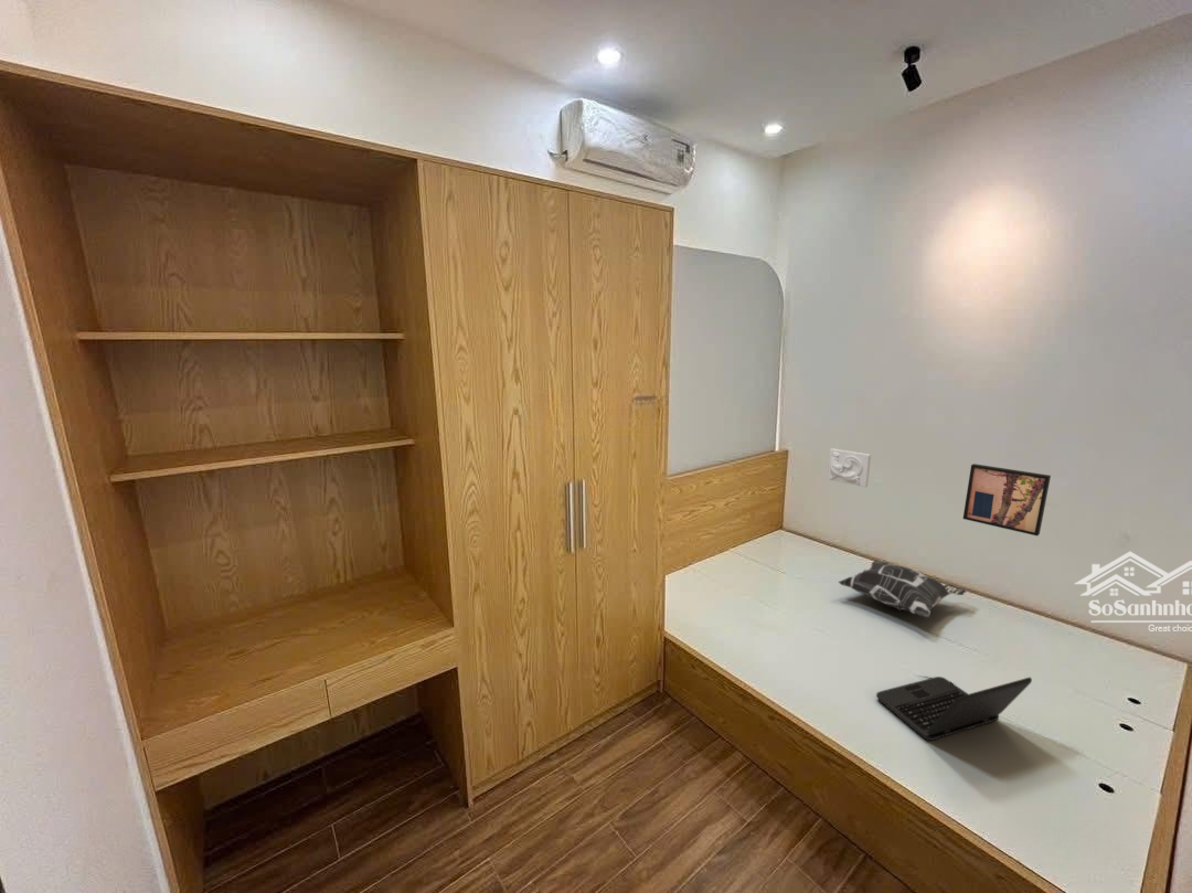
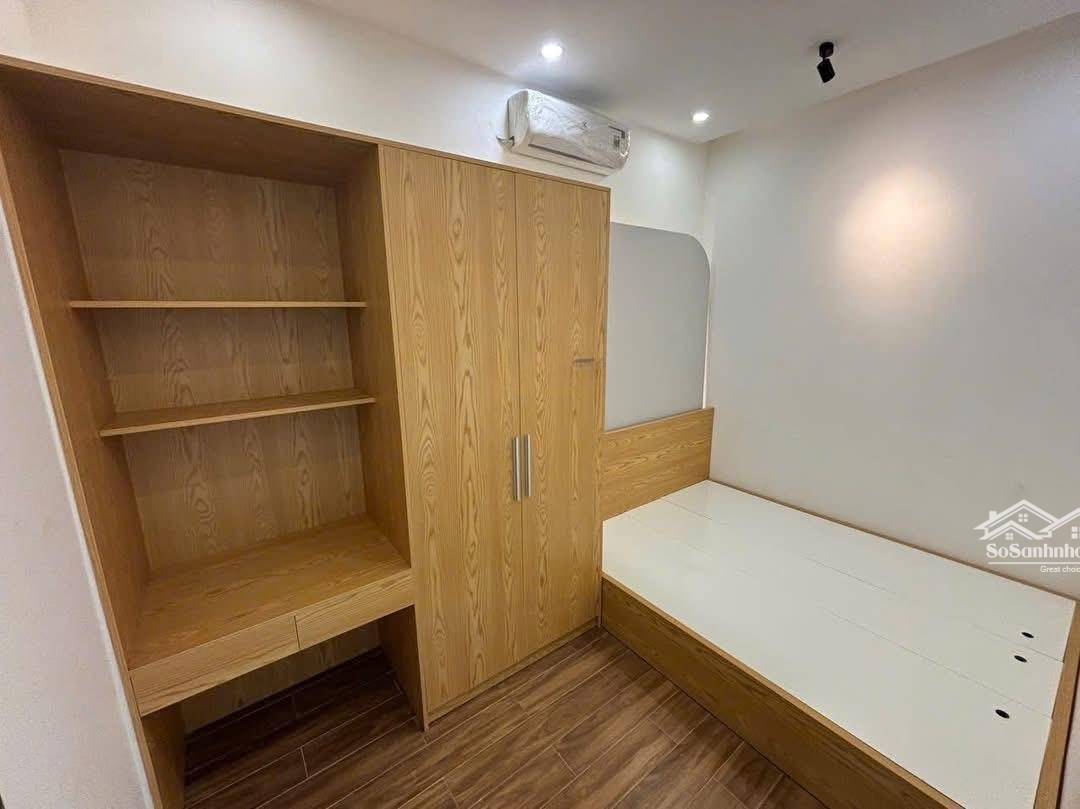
- wall art [962,463,1052,536]
- laptop [875,676,1033,742]
- decorative pillow [837,560,968,618]
- wall ornament [827,447,872,488]
